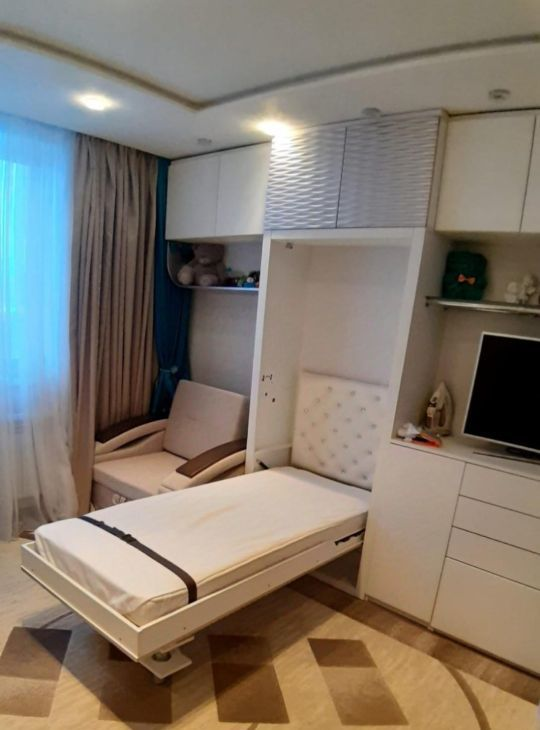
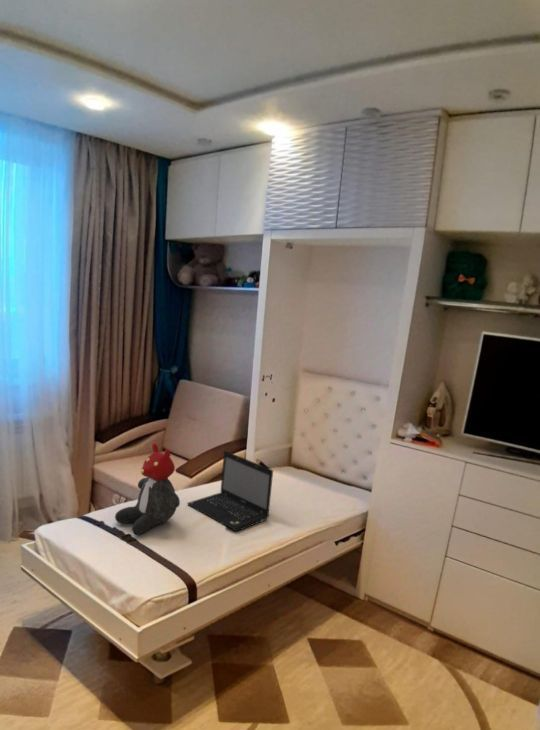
+ laptop [186,450,274,533]
+ teddy bear [114,442,181,536]
